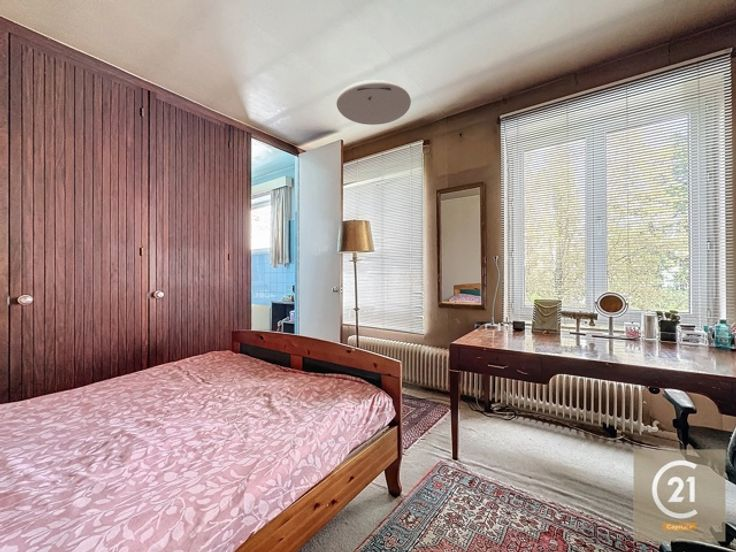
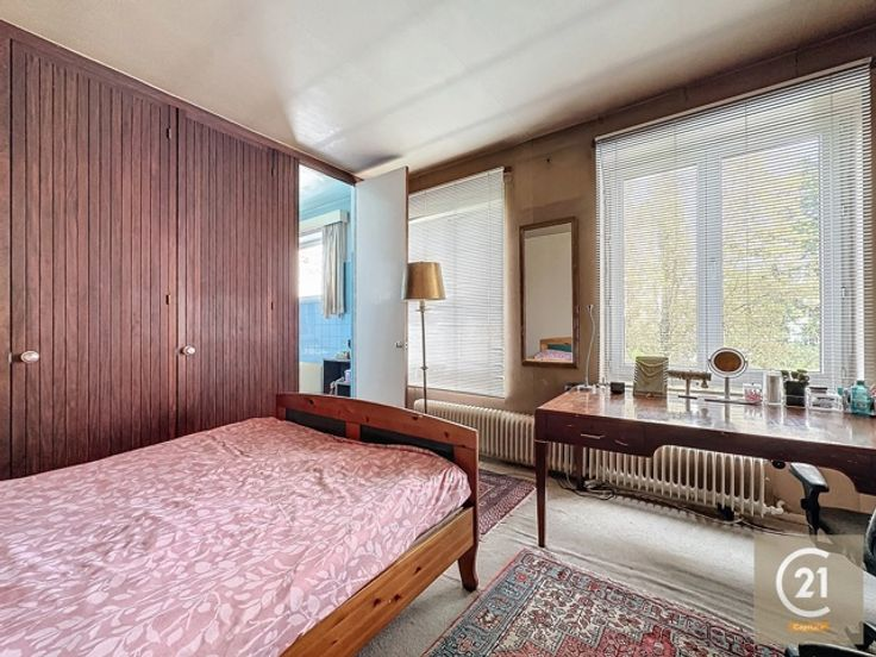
- ceiling light [335,79,412,126]
